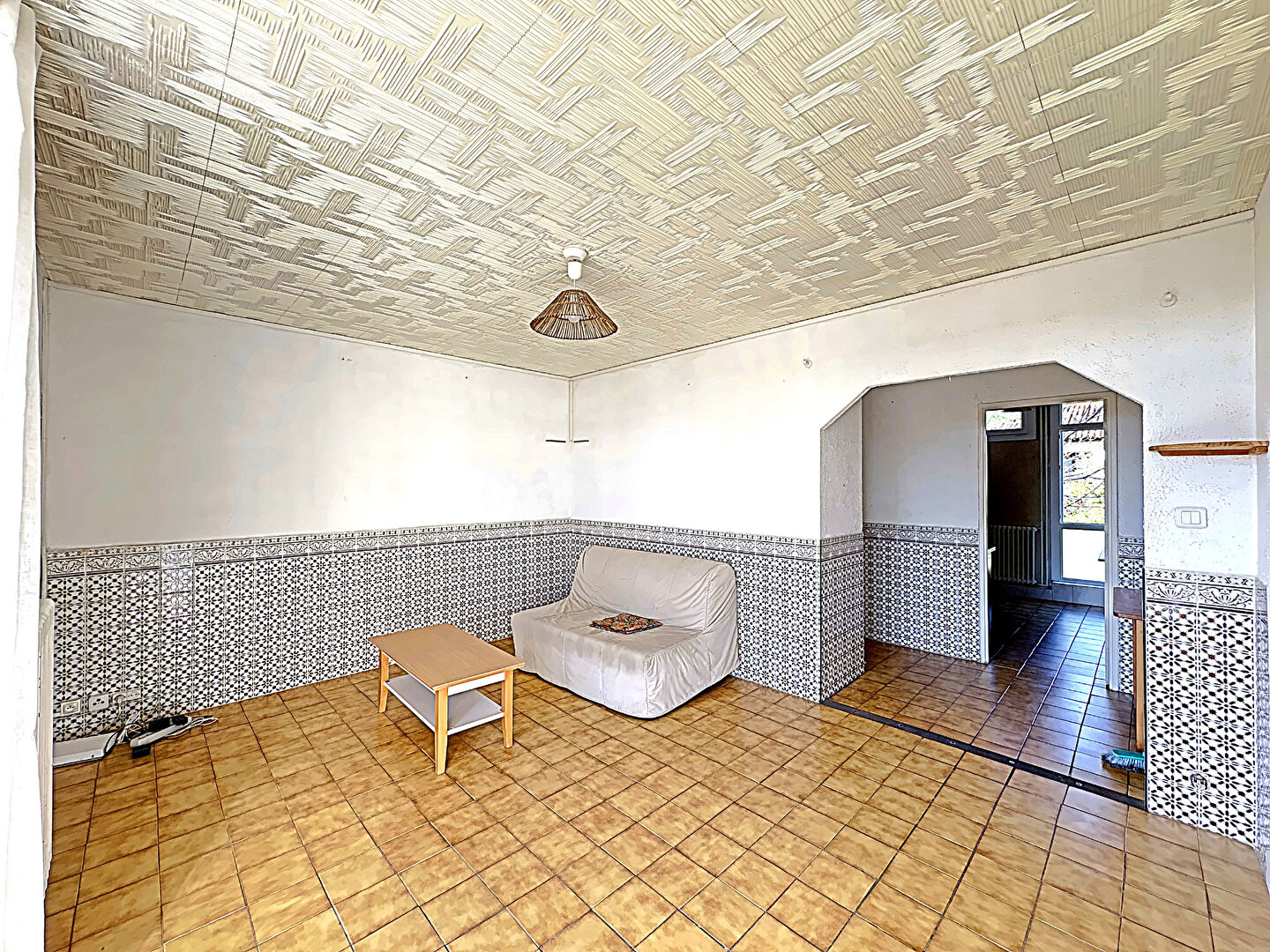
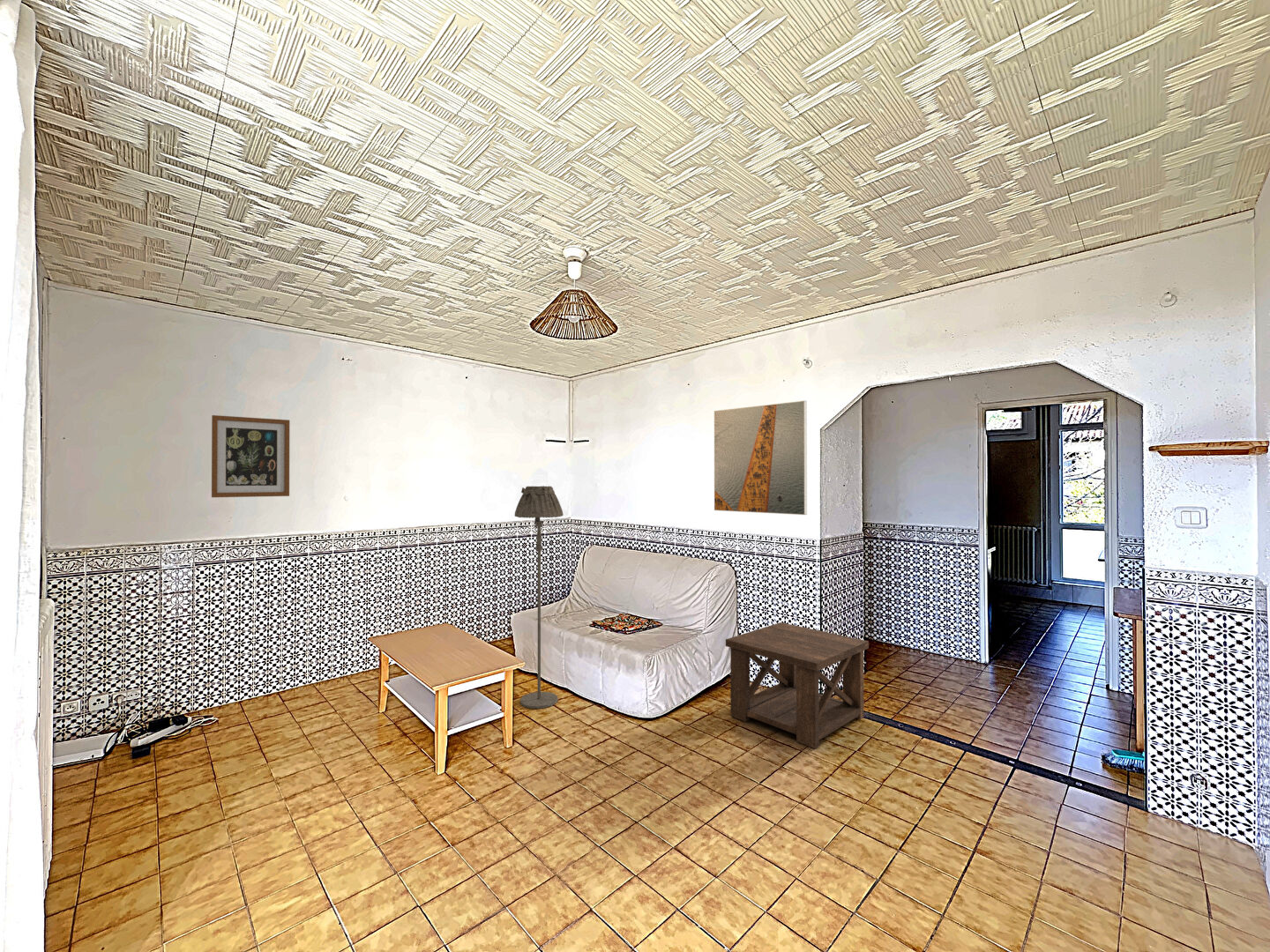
+ wall art [211,414,290,498]
+ side table [725,621,870,749]
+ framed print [713,400,808,516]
+ floor lamp [513,485,564,710]
